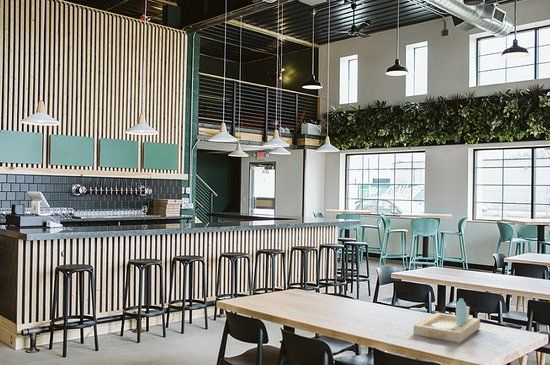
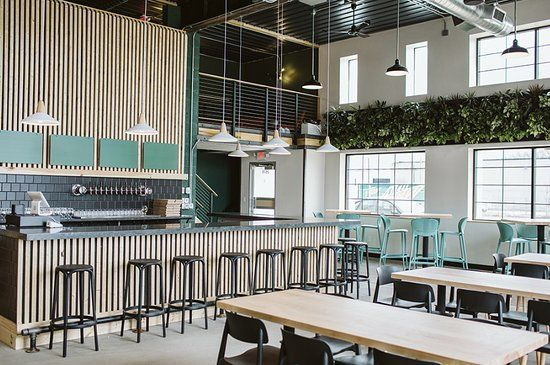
- serving tray [413,297,481,343]
